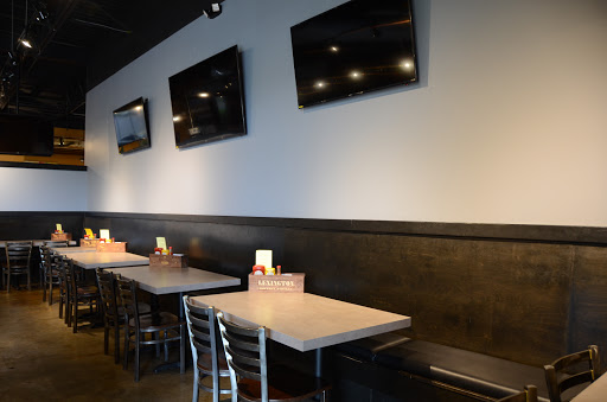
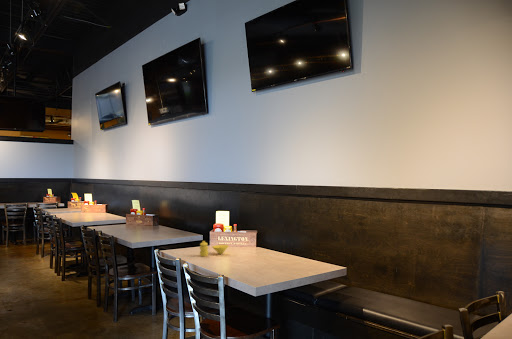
+ condiment set [199,240,230,258]
